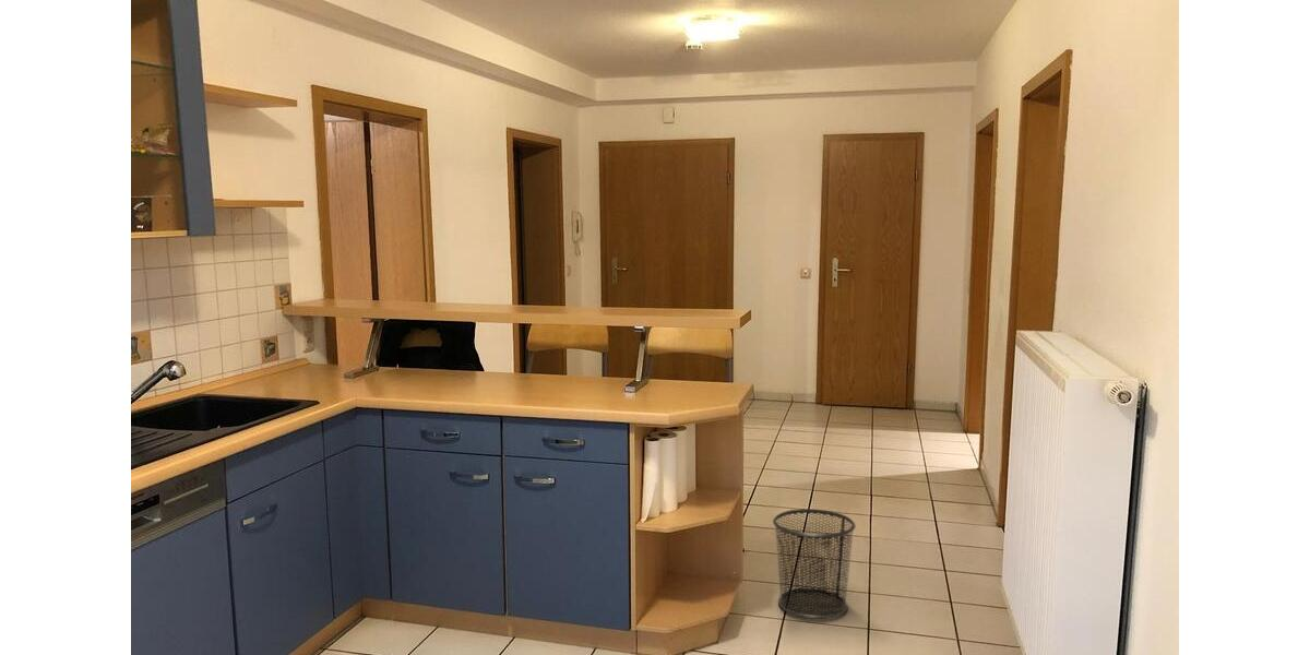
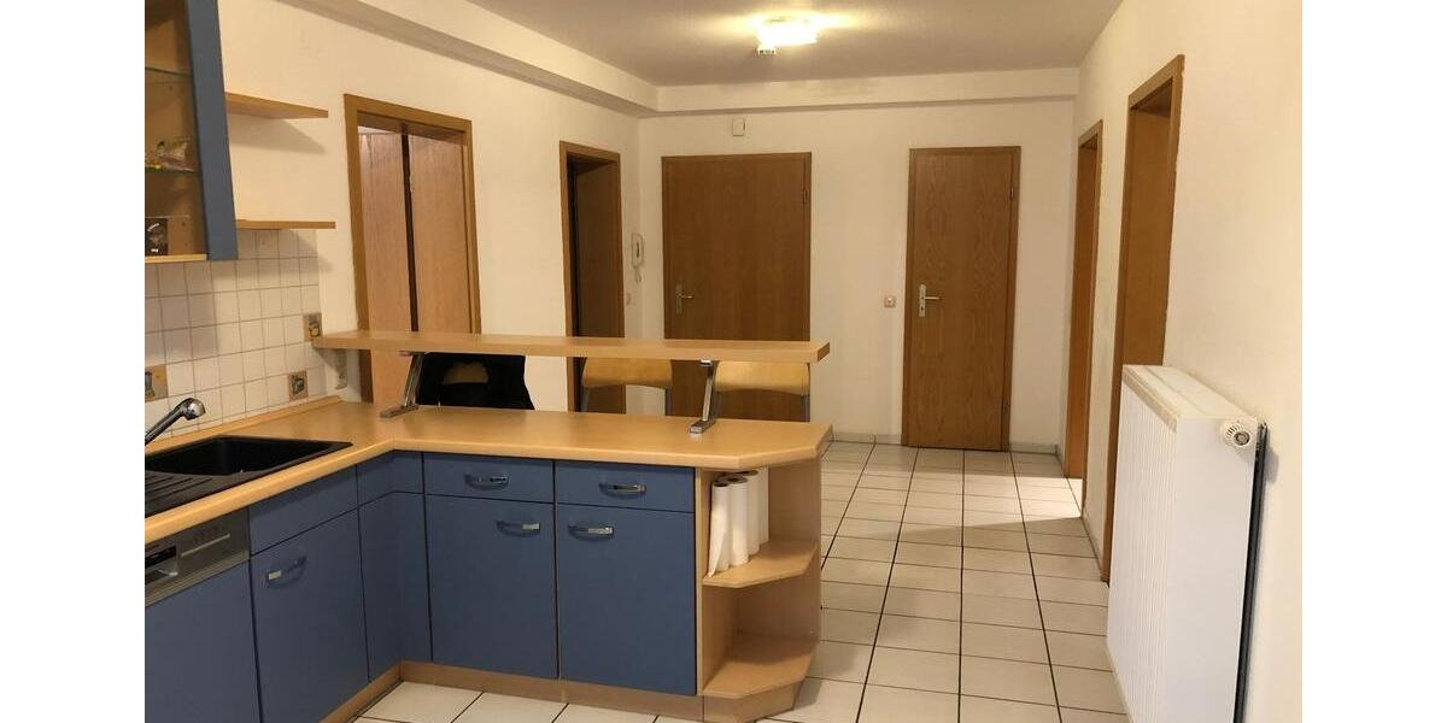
- waste bin [772,508,857,620]
